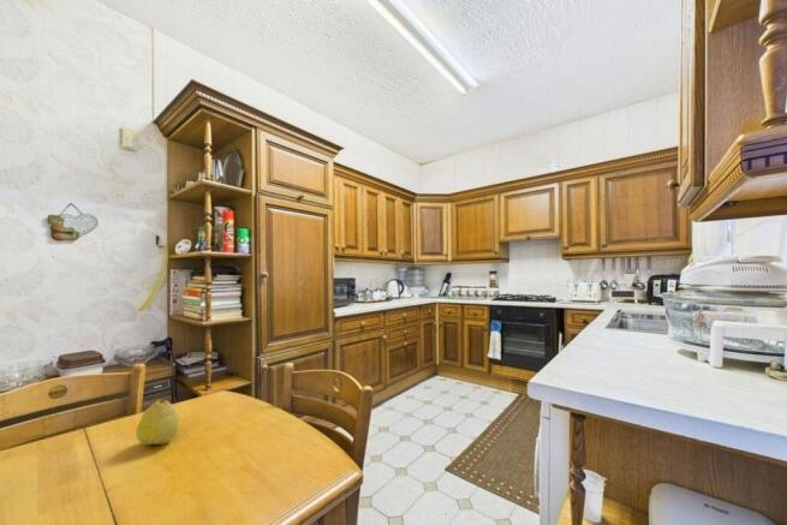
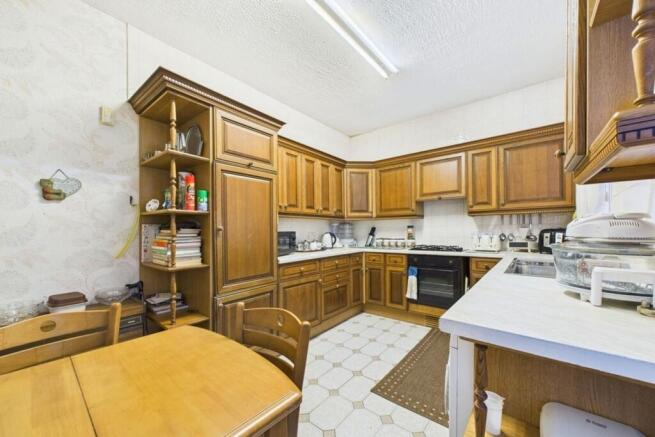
- fruit [136,395,179,446]
